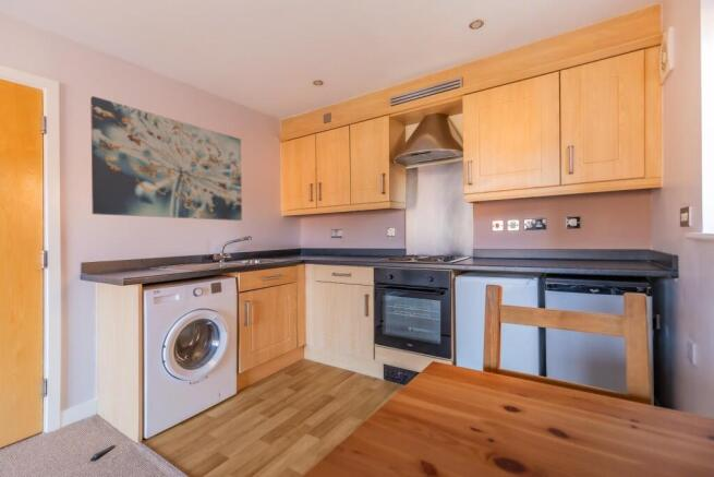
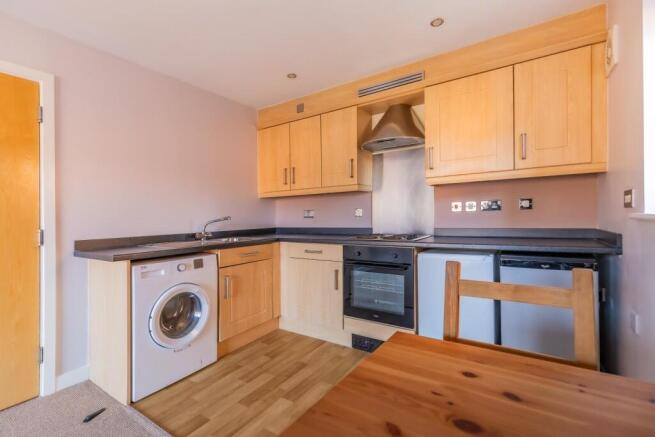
- wall art [89,95,243,222]
